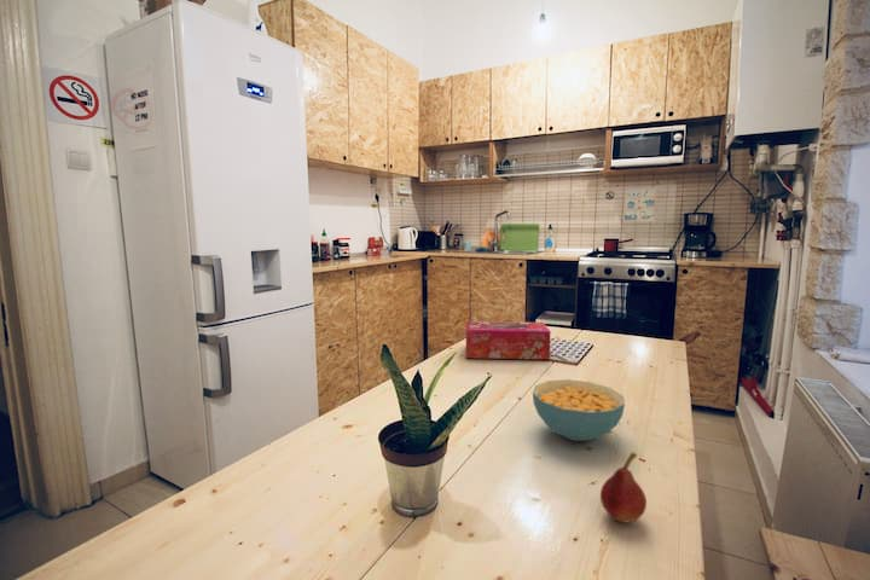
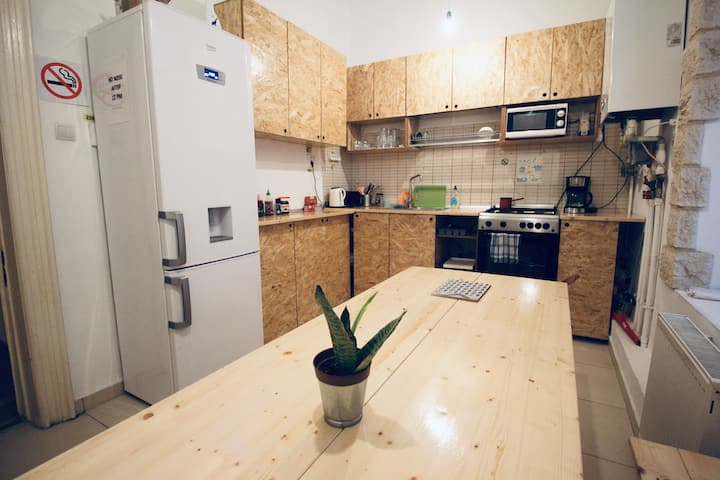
- fruit [599,451,648,523]
- tissue box [465,320,551,360]
- cereal bowl [532,378,626,442]
